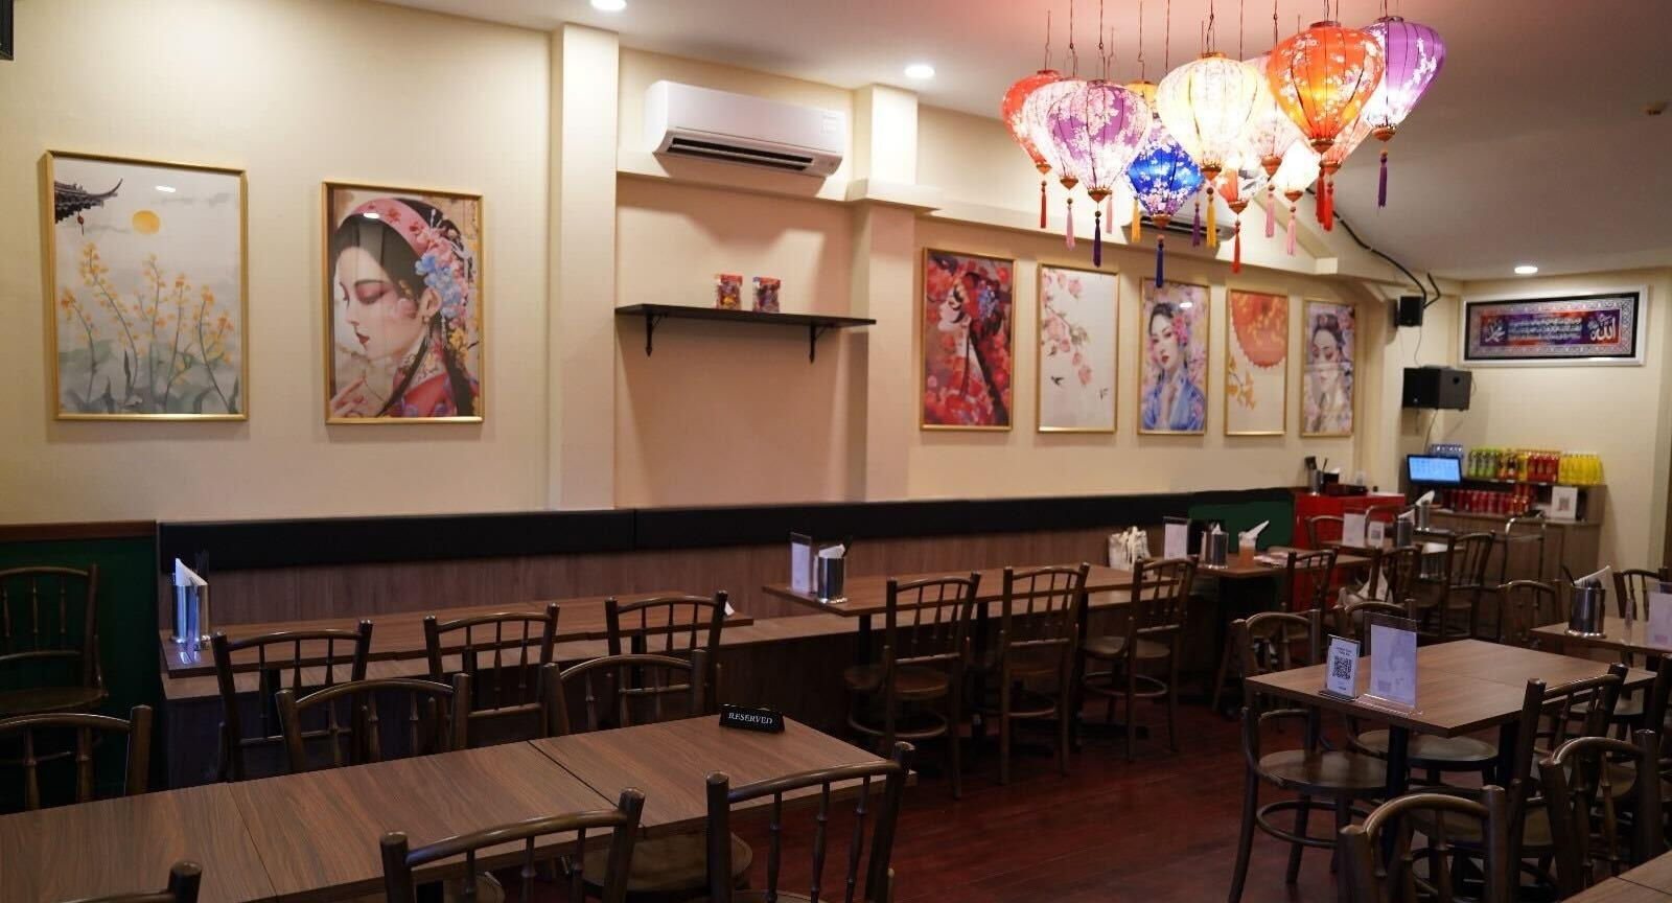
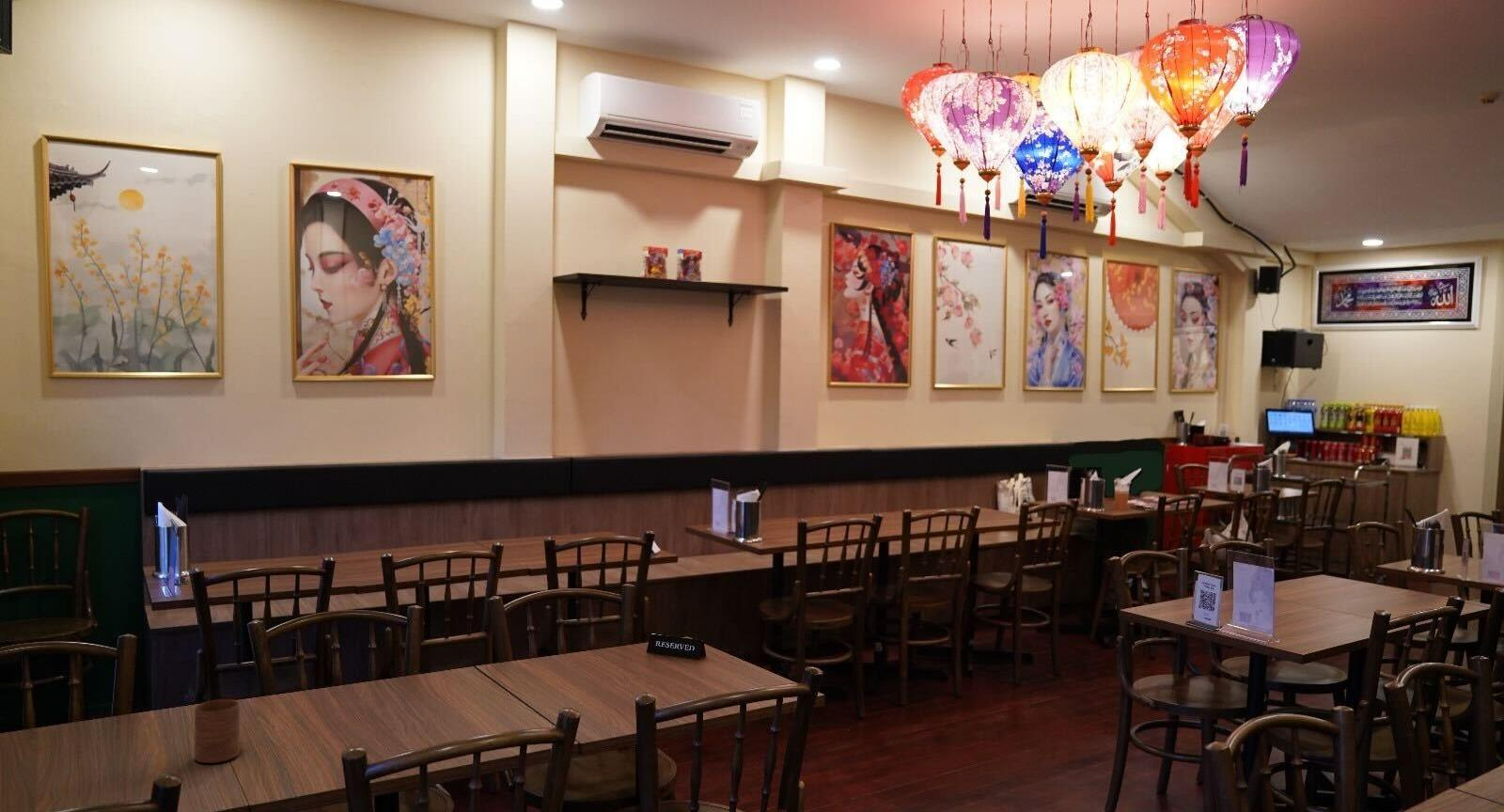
+ cup [194,698,241,764]
